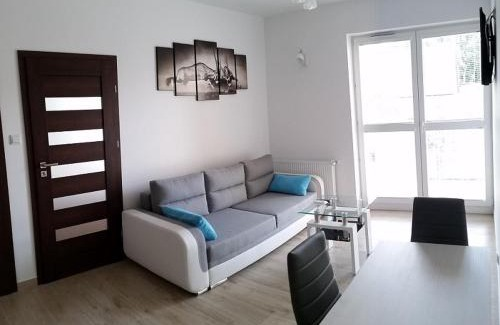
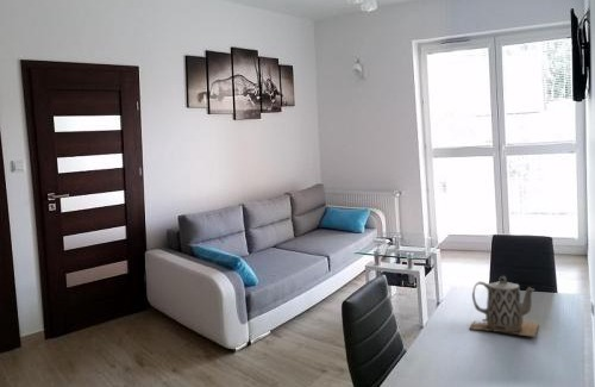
+ teapot [468,275,540,338]
